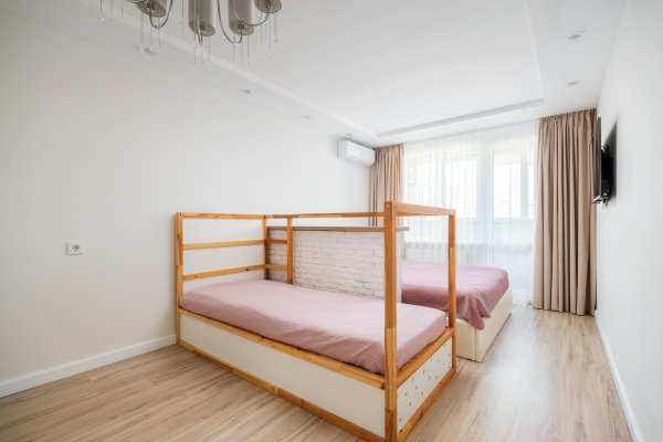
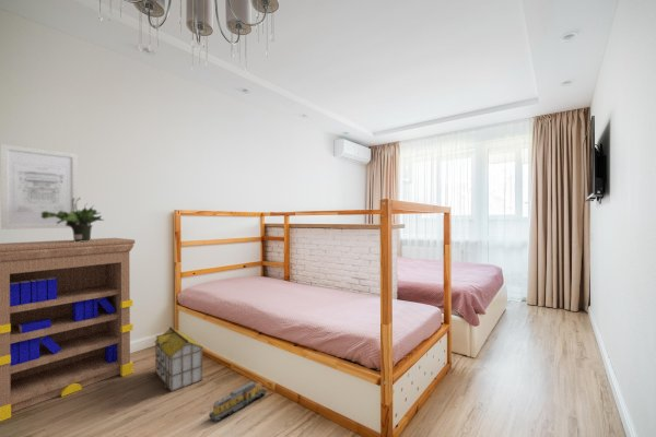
+ bookcase [0,237,137,422]
+ toy train [208,380,267,423]
+ wall art [0,143,79,231]
+ potted plant [42,196,105,243]
+ toy house [153,326,204,392]
